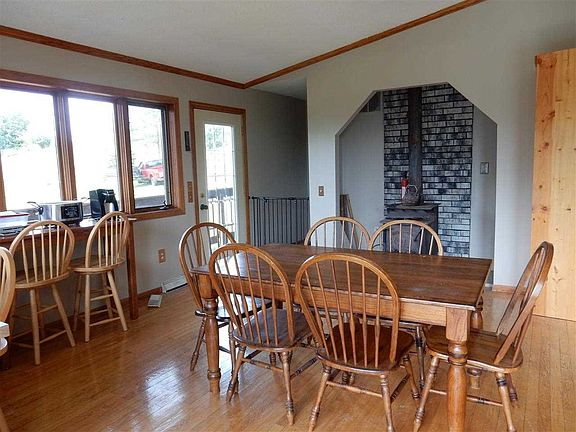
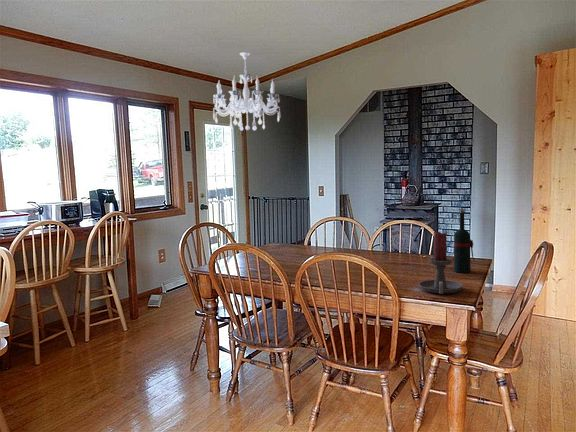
+ candle holder [418,231,464,295]
+ chandelier [212,51,282,132]
+ wine bottle [453,209,476,274]
